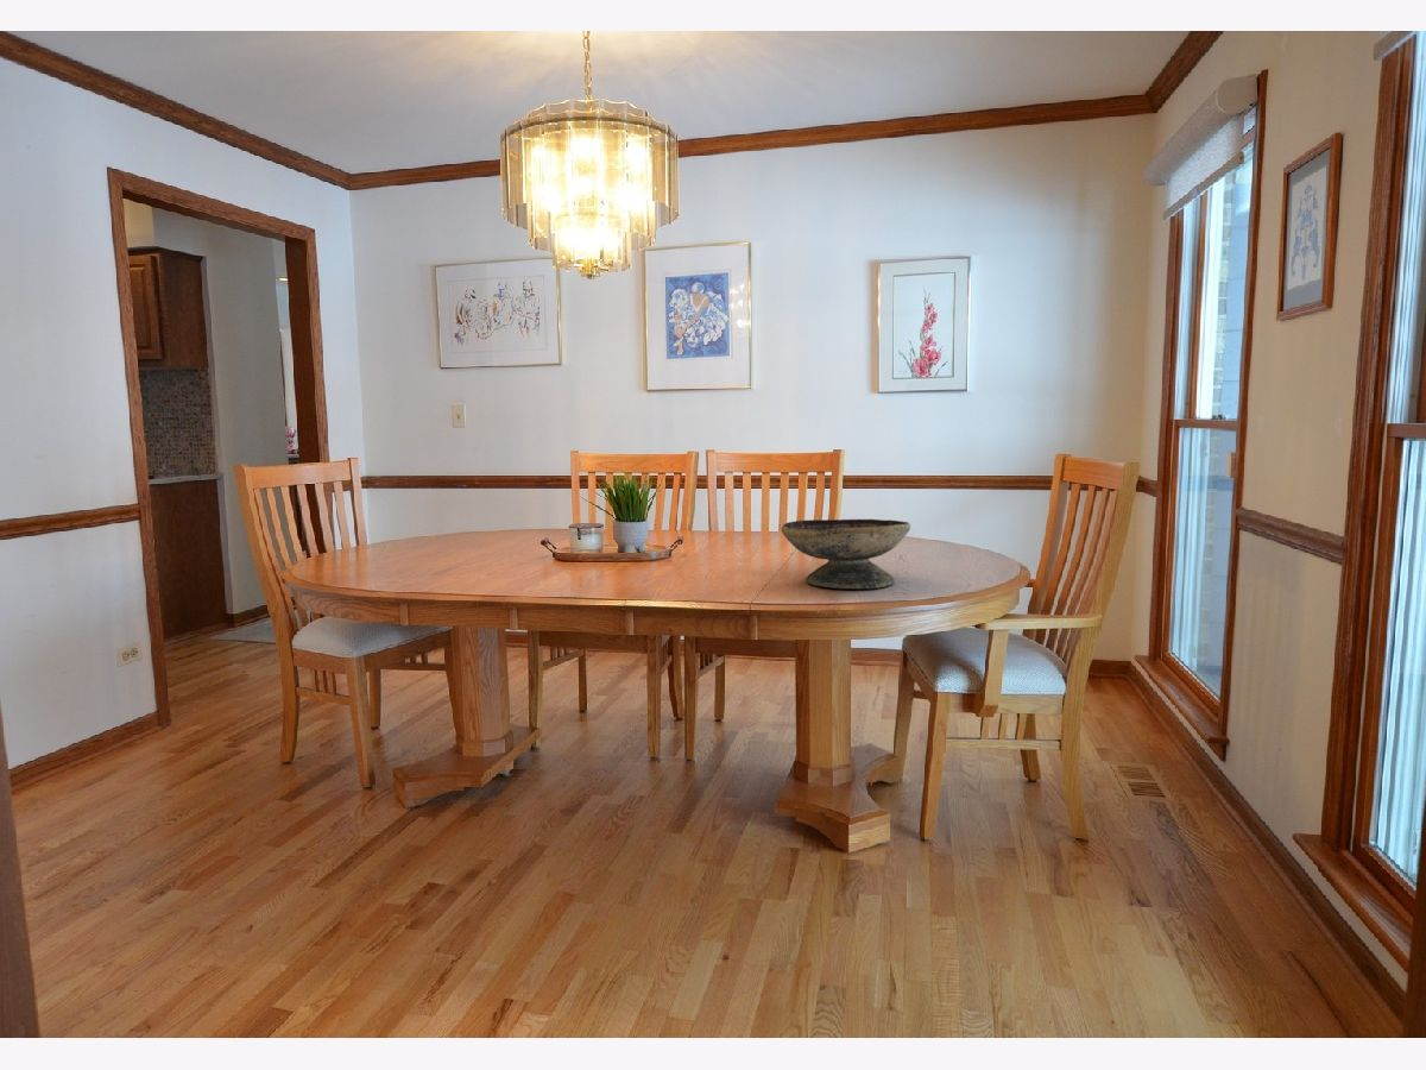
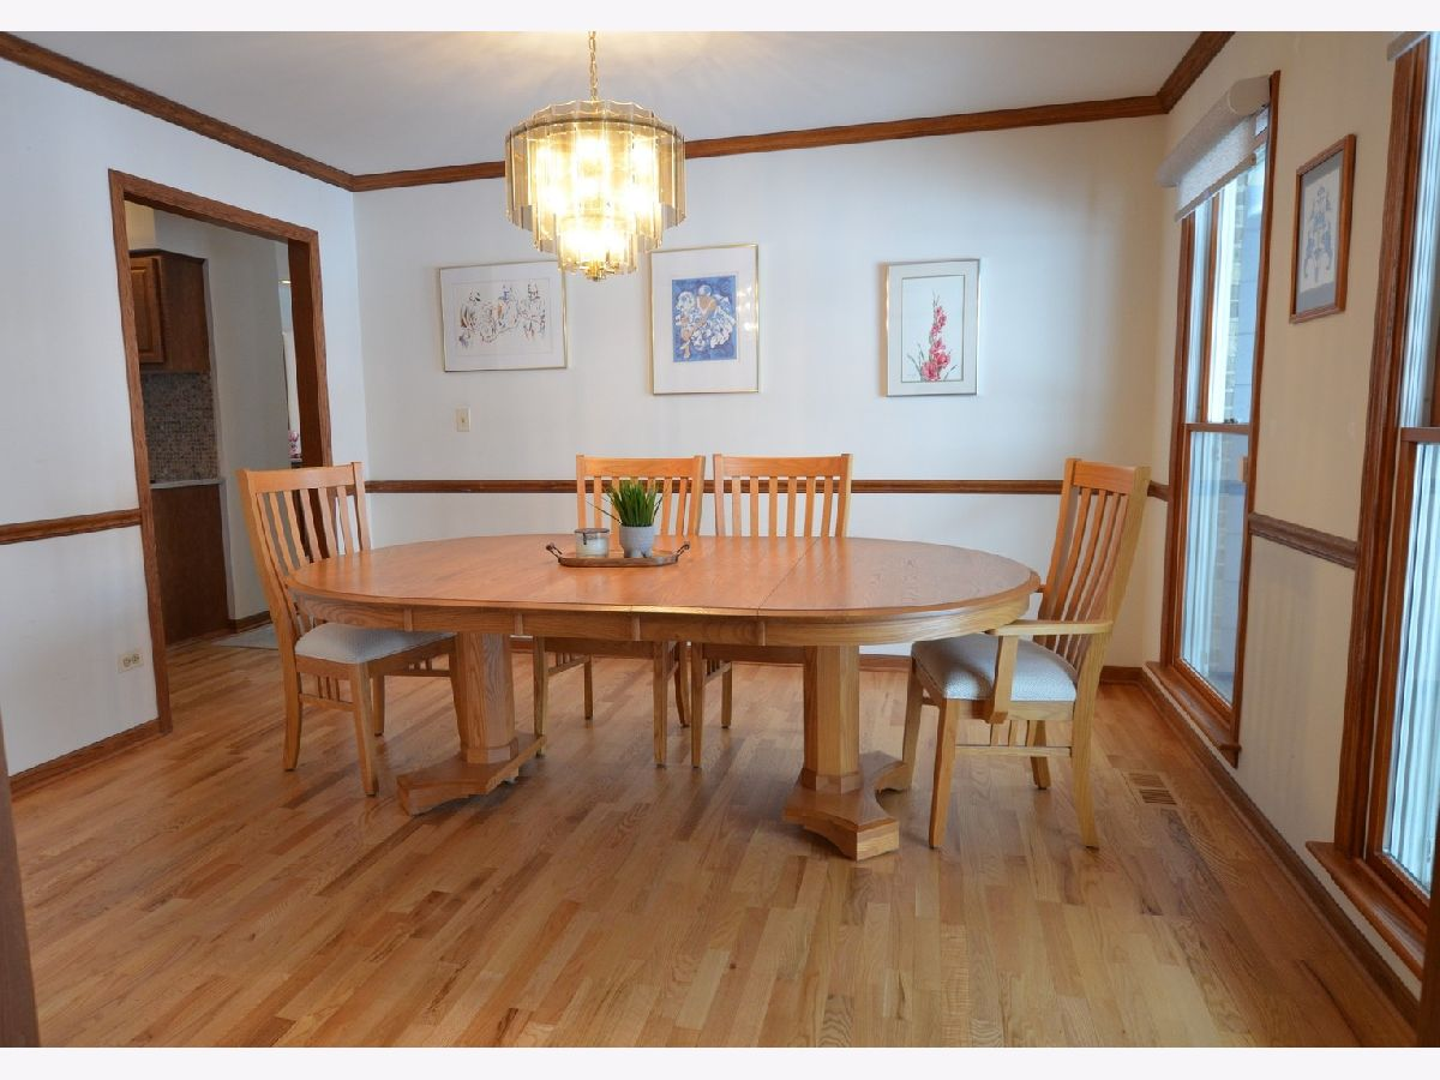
- decorative bowl [781,518,911,591]
